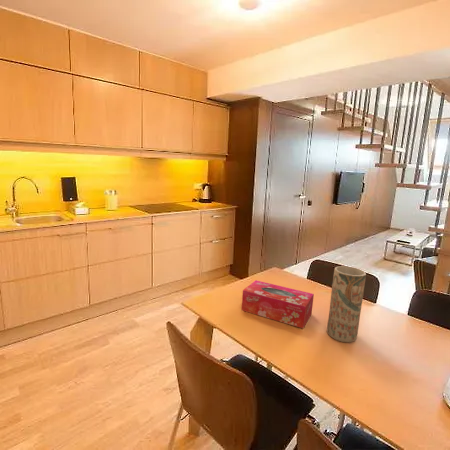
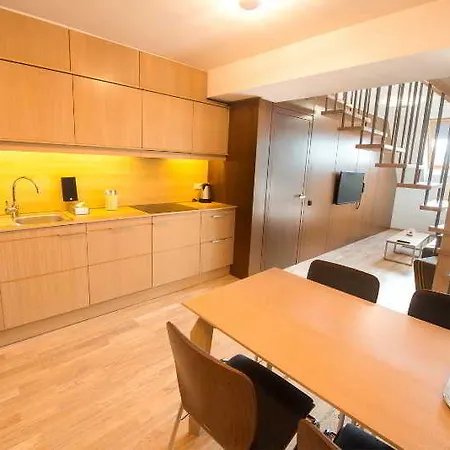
- vase [326,265,367,343]
- tissue box [241,279,315,329]
